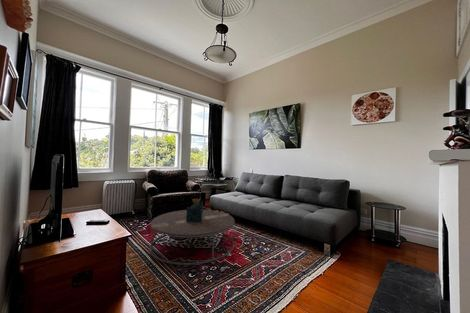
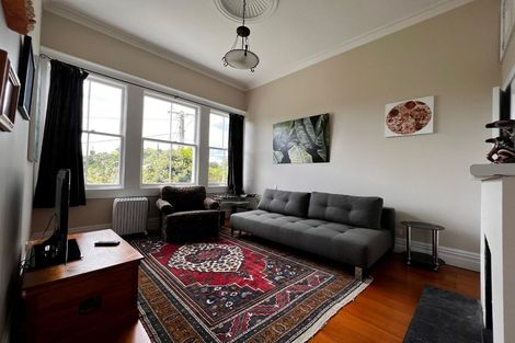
- coffee table [149,198,235,266]
